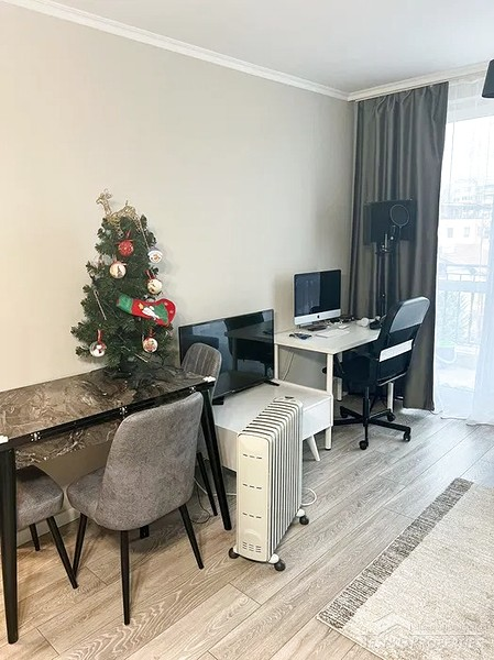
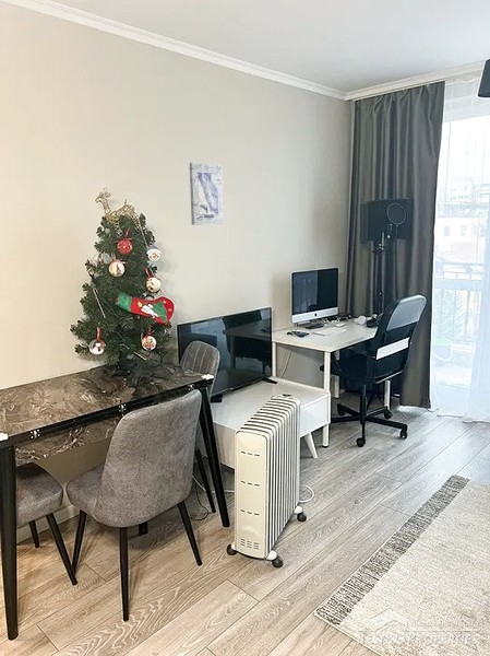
+ wall art [189,162,224,226]
